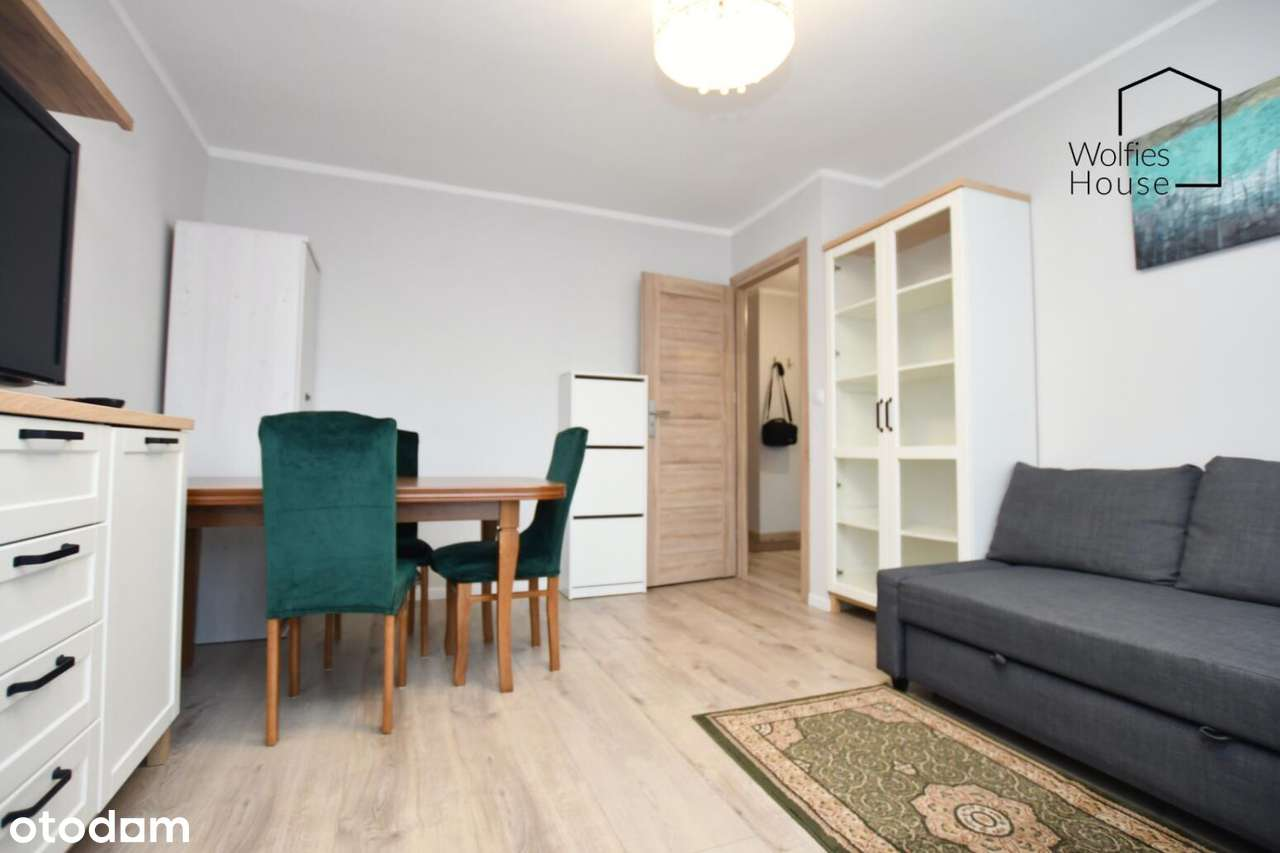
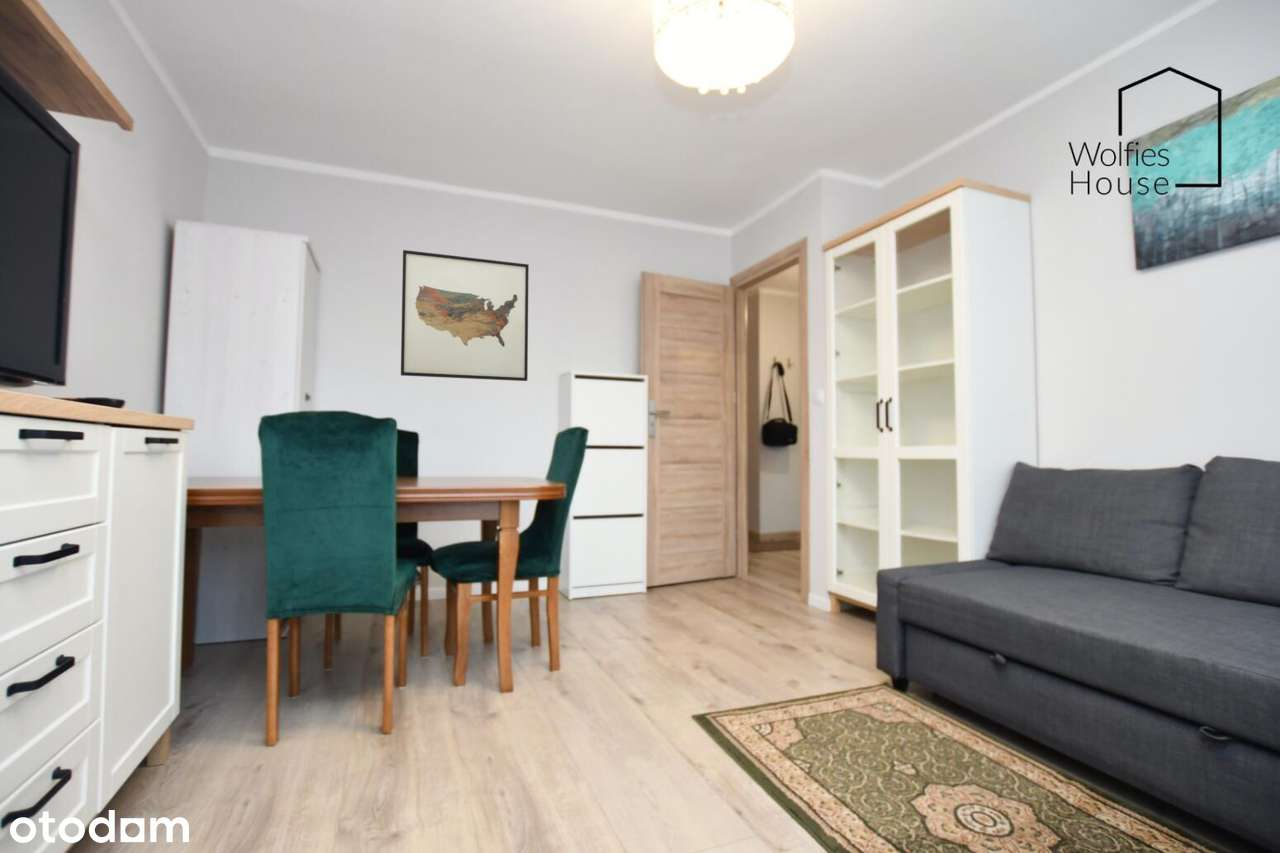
+ wall art [400,249,530,382]
